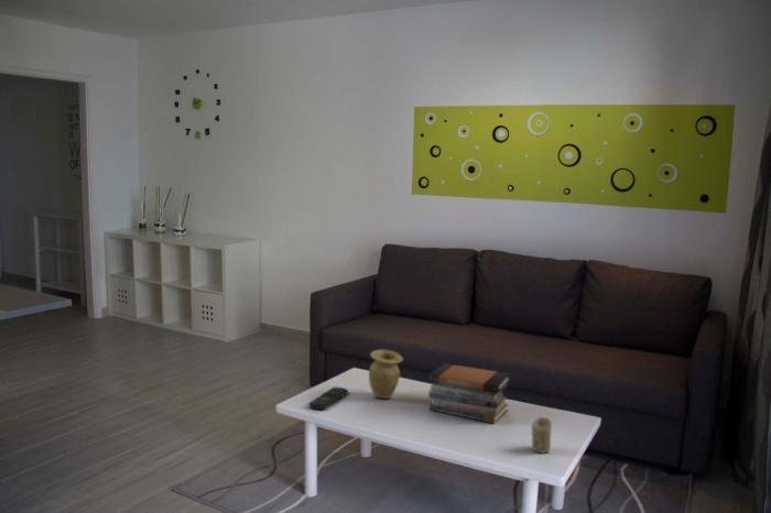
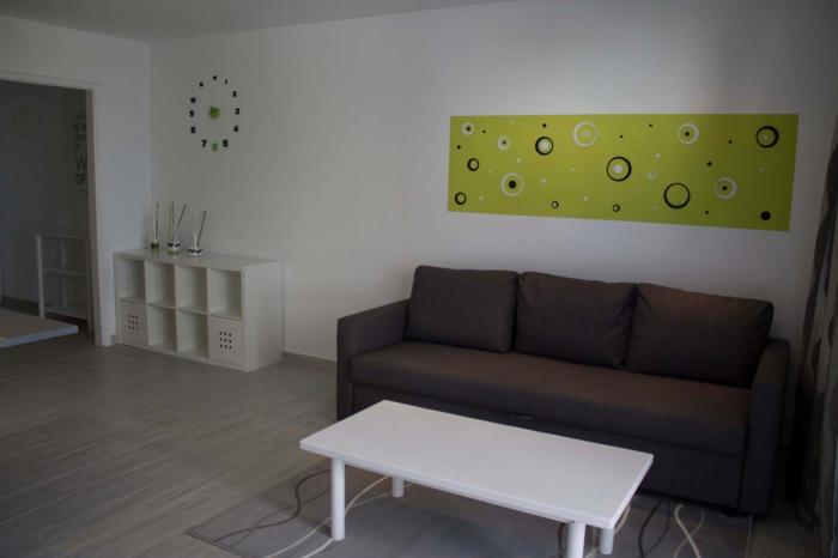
- candle [531,416,553,454]
- vase [368,349,404,400]
- remote control [307,386,348,411]
- book stack [427,362,512,425]
